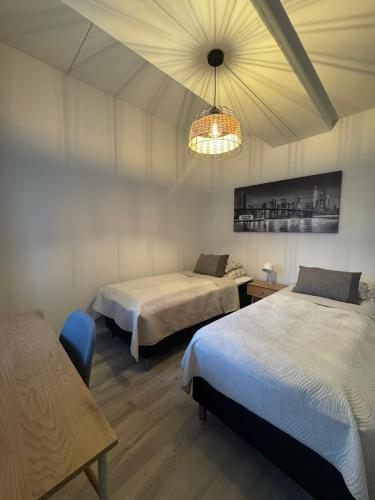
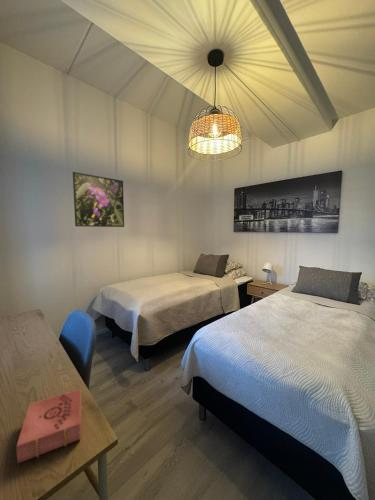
+ book [16,388,83,464]
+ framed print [72,171,125,228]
